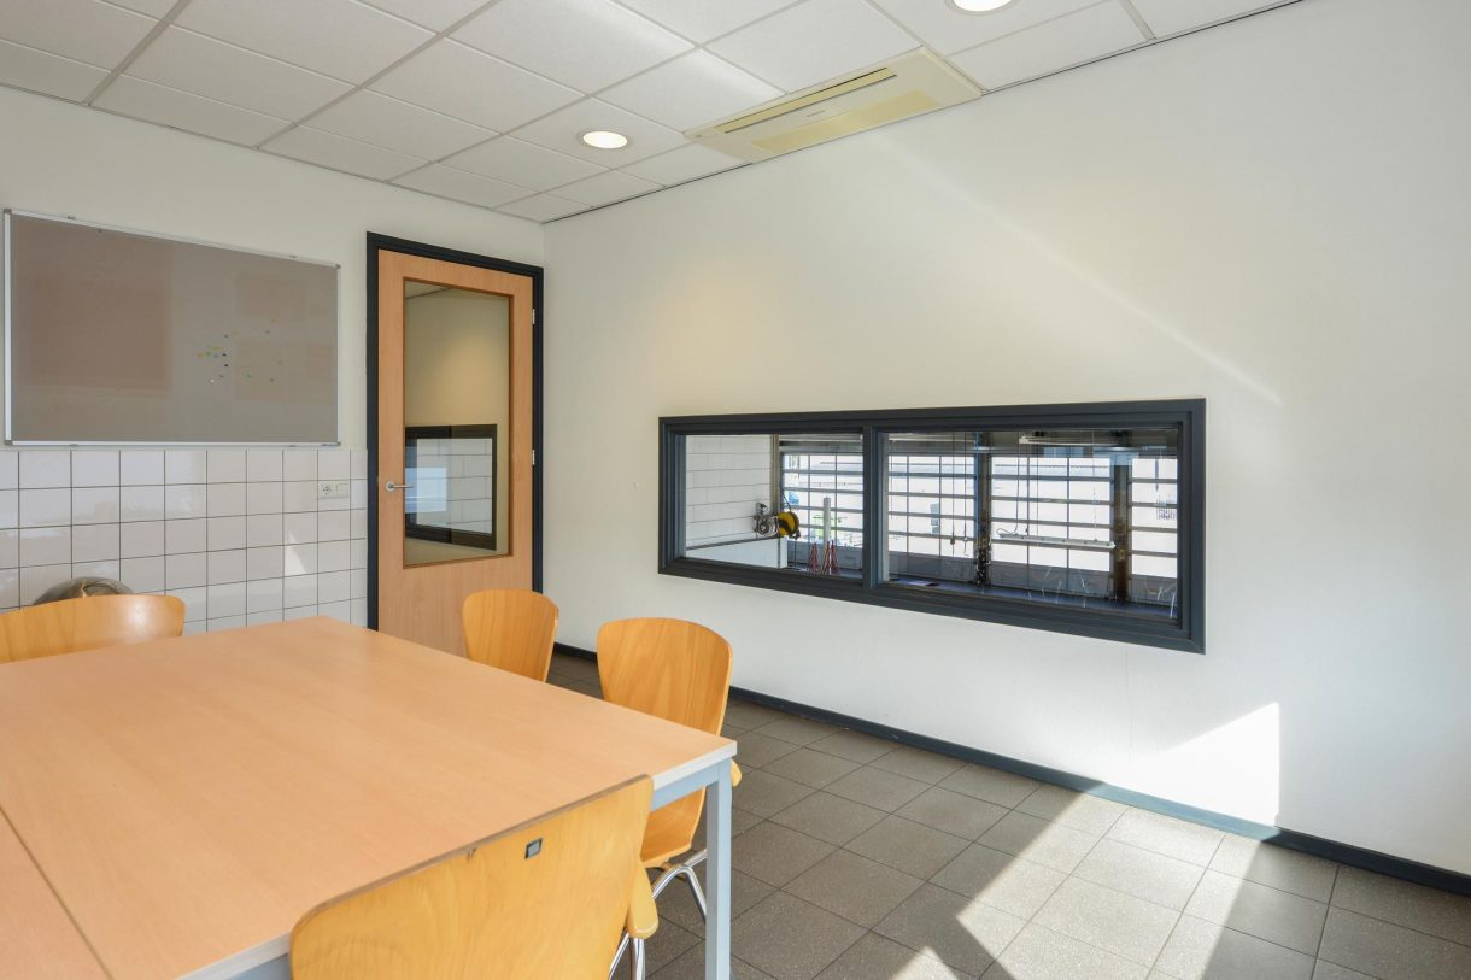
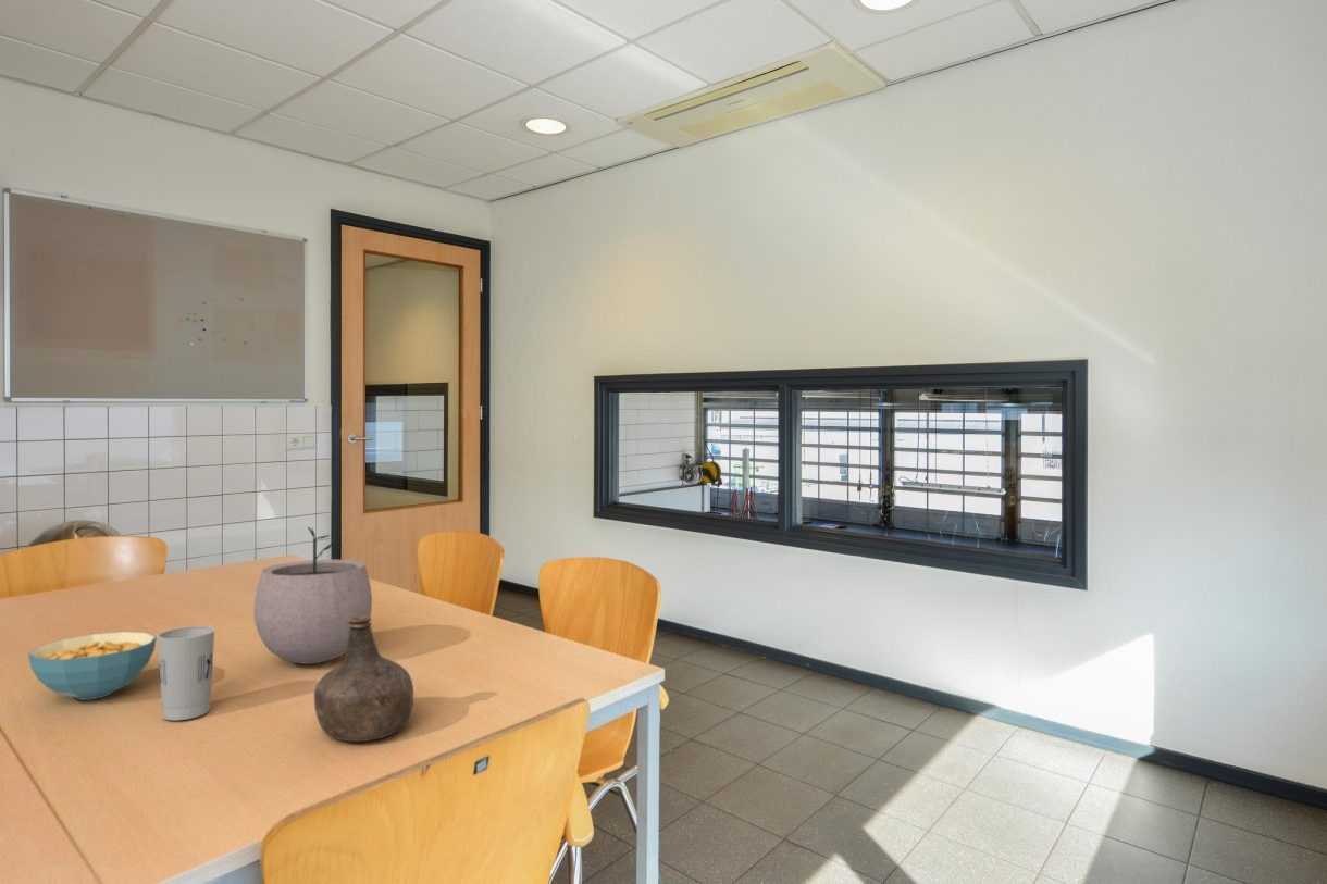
+ cup [156,625,216,722]
+ cereal bowl [27,631,158,701]
+ plant pot [252,525,373,664]
+ bottle [313,617,414,743]
